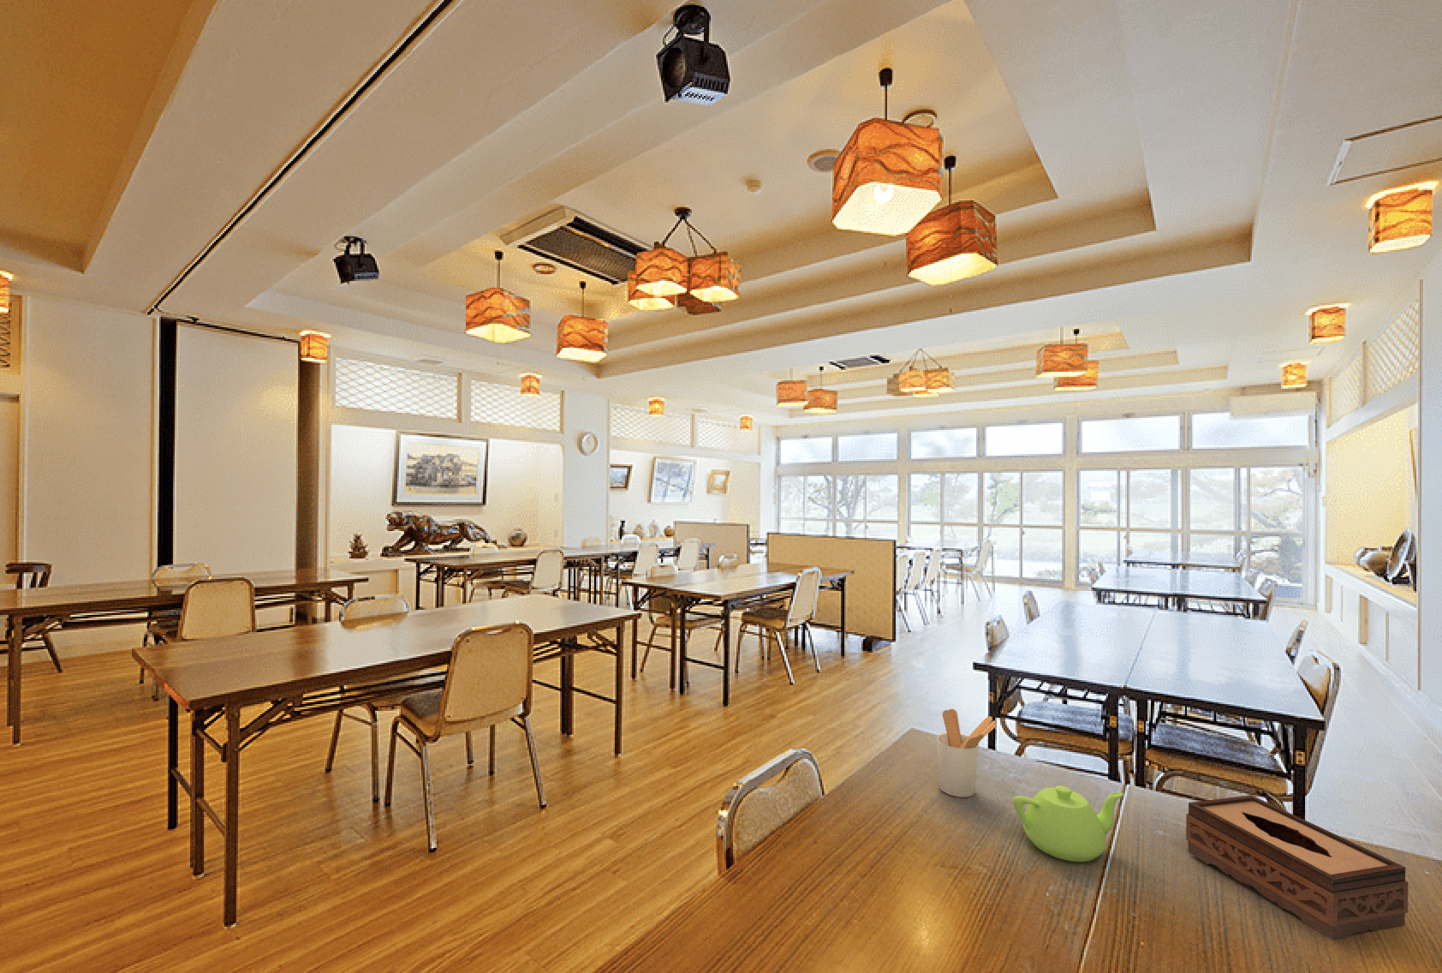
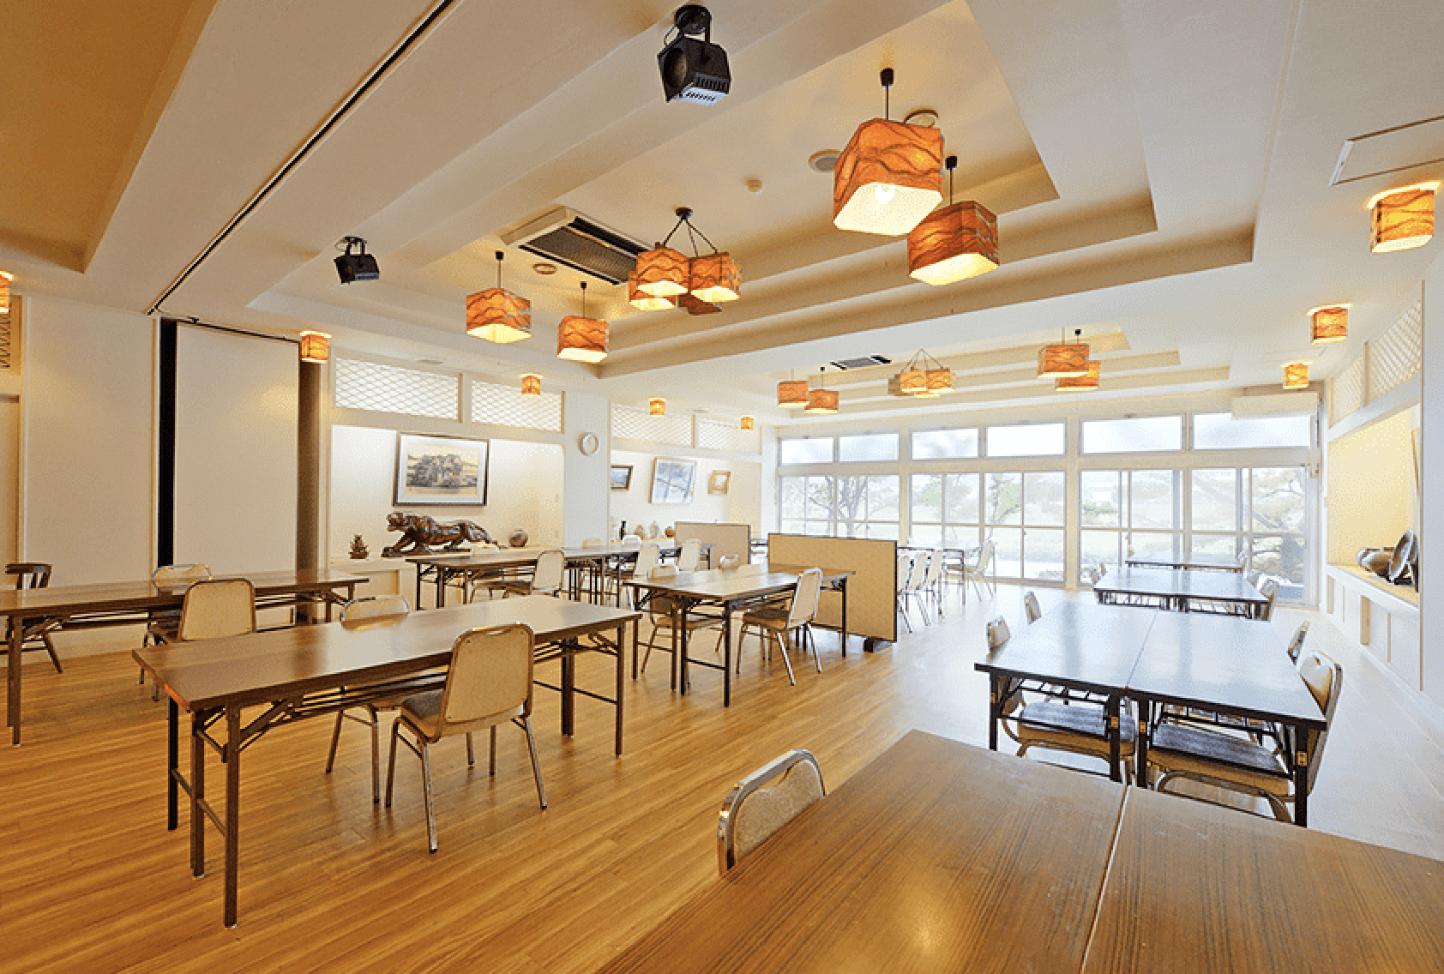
- utensil holder [936,708,998,798]
- tissue box [1185,794,1409,940]
- teapot [1013,785,1124,862]
